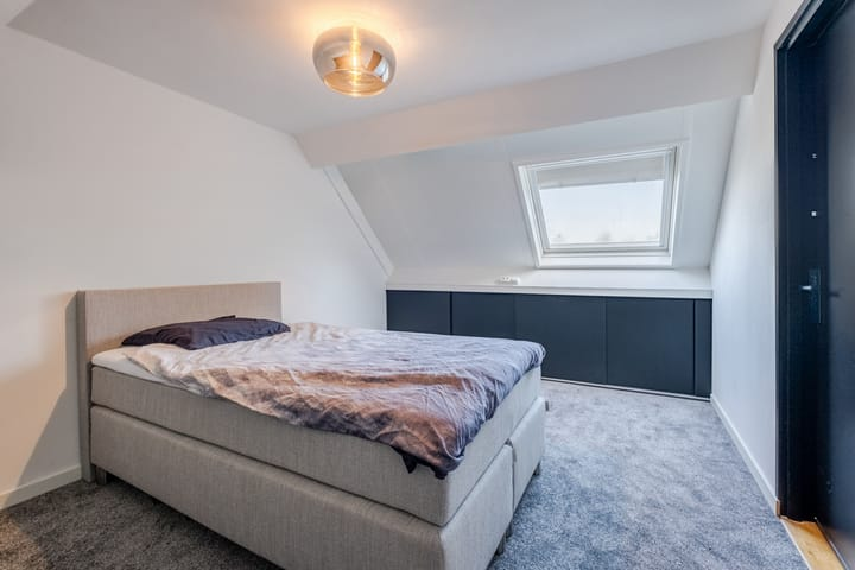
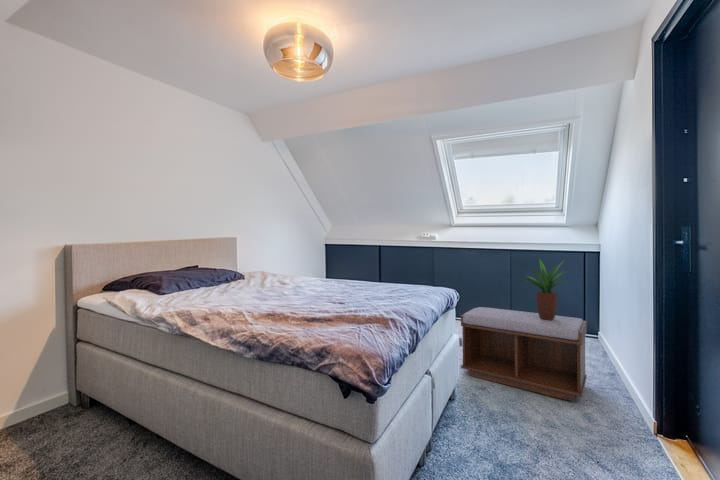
+ potted plant [515,257,571,321]
+ bench [460,306,588,402]
